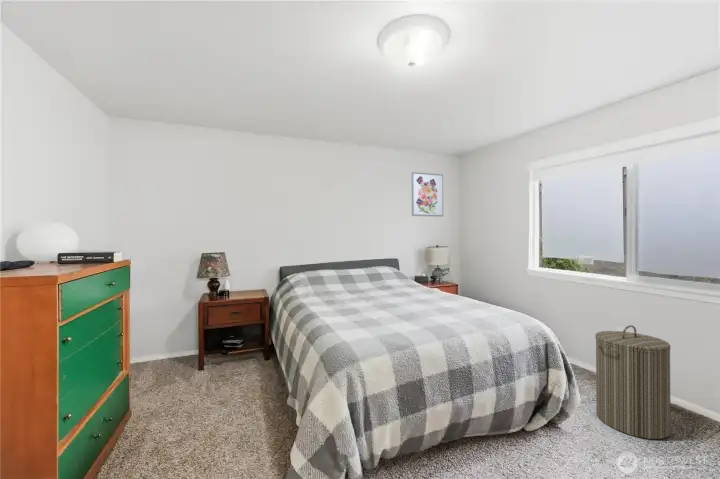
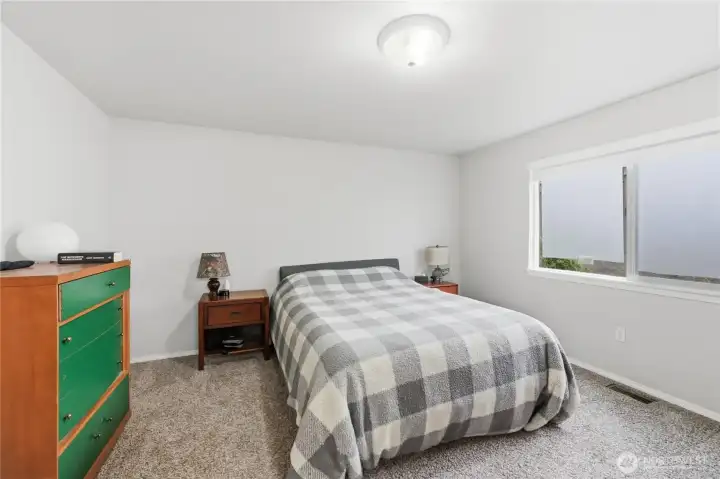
- wall art [411,171,444,218]
- laundry hamper [594,324,672,440]
